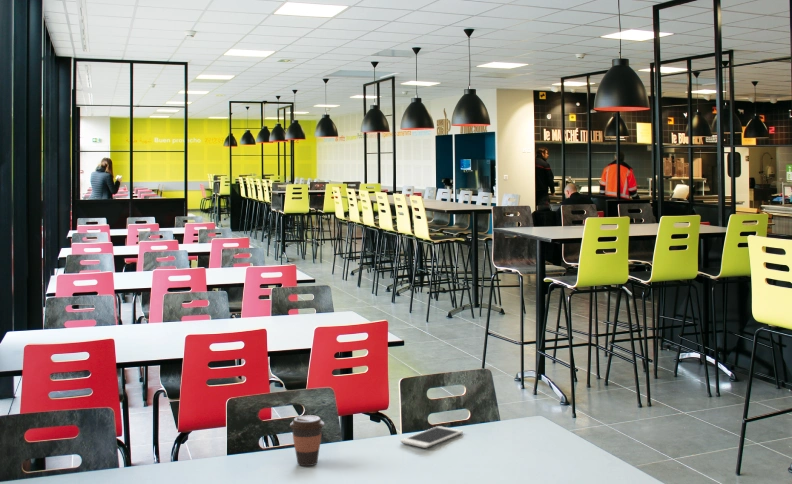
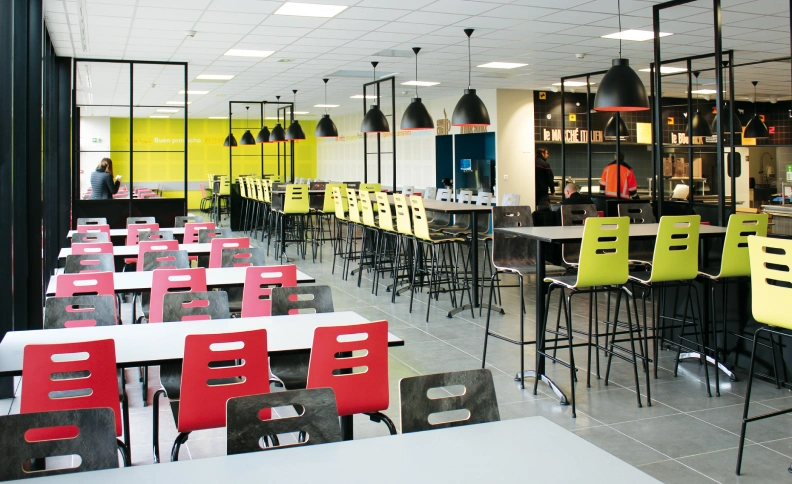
- cell phone [400,425,464,449]
- coffee cup [289,414,325,467]
